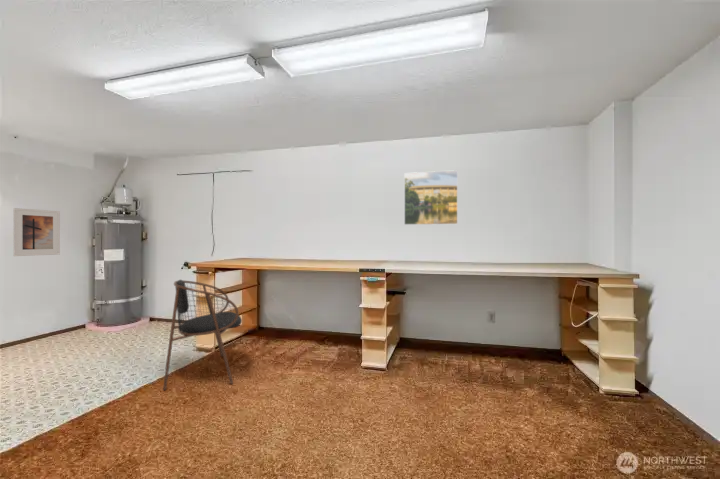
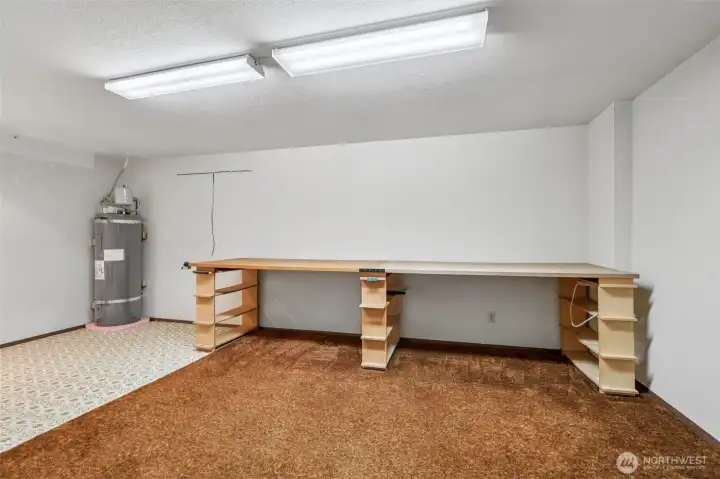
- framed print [13,207,61,257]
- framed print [403,169,459,226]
- dining chair [162,279,243,391]
